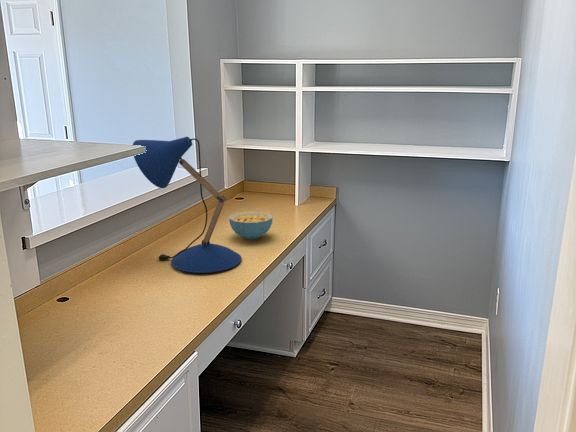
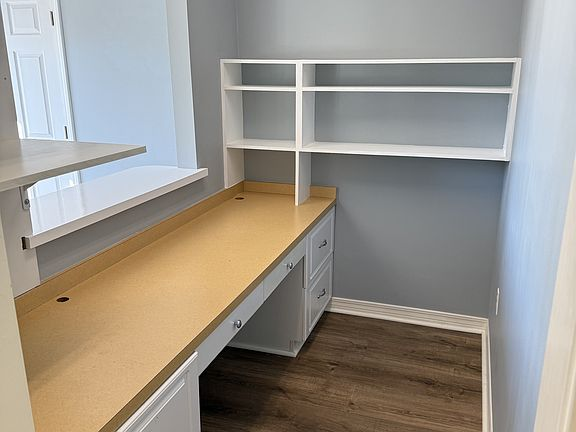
- cereal bowl [228,210,274,240]
- desk lamp [132,136,243,274]
